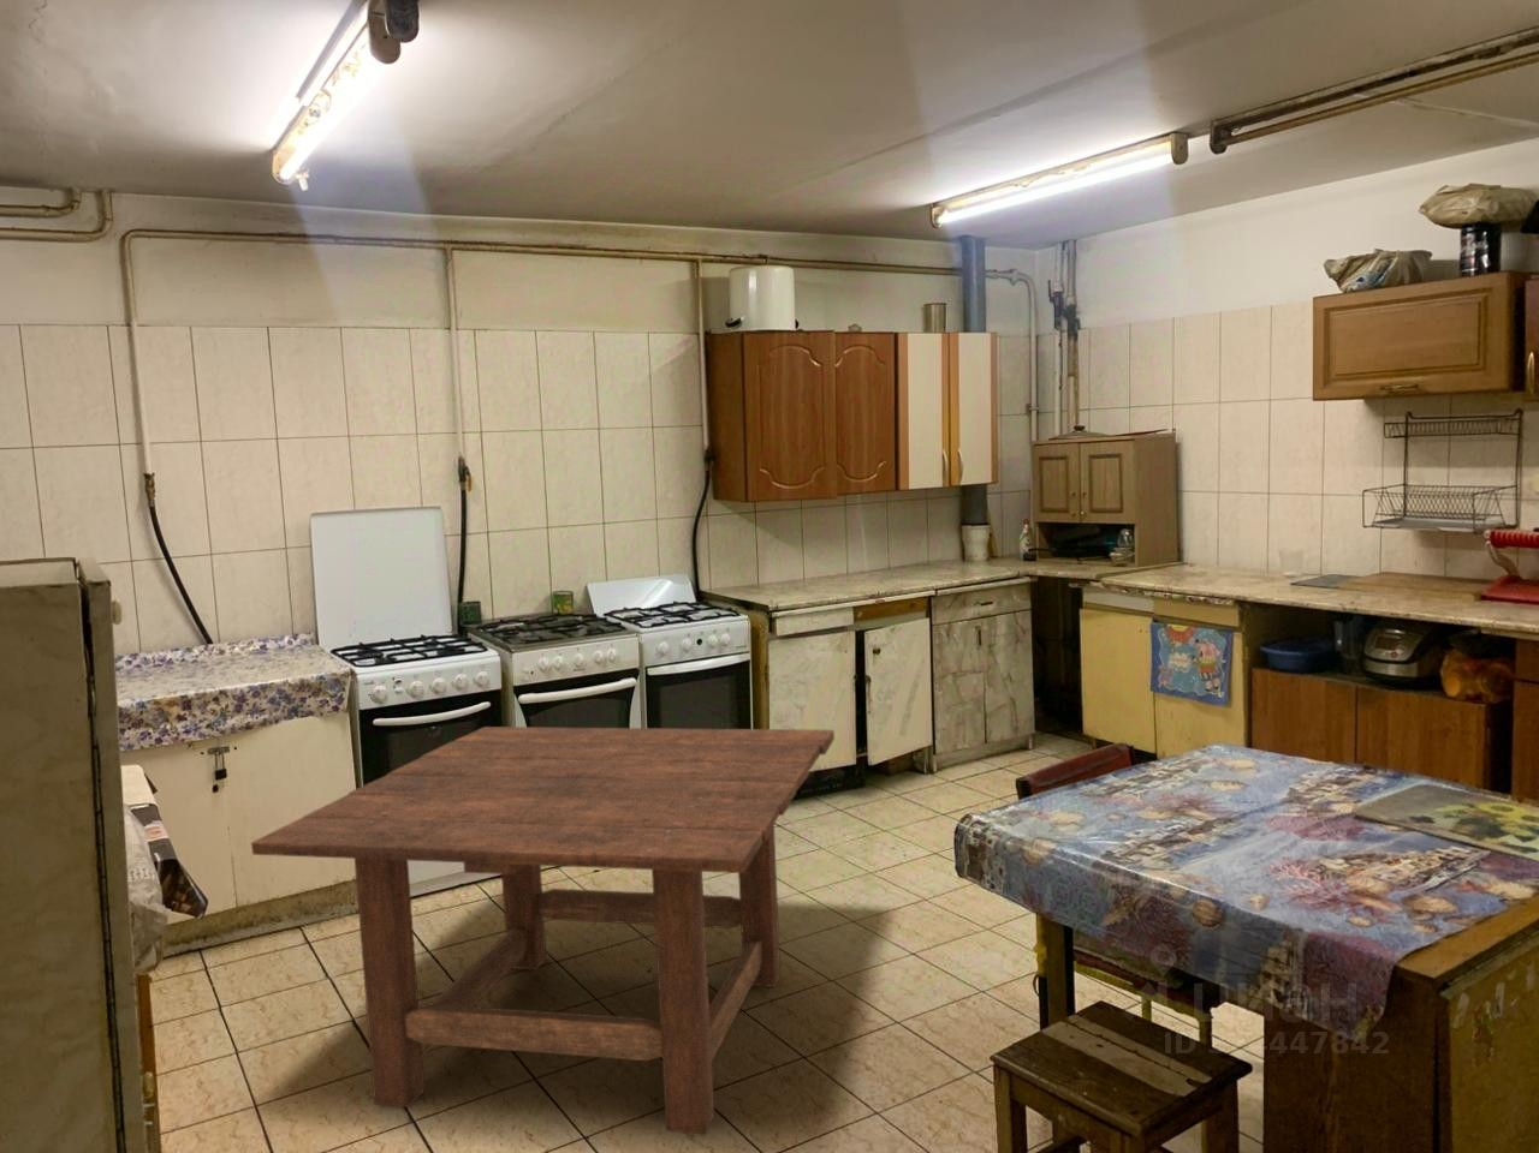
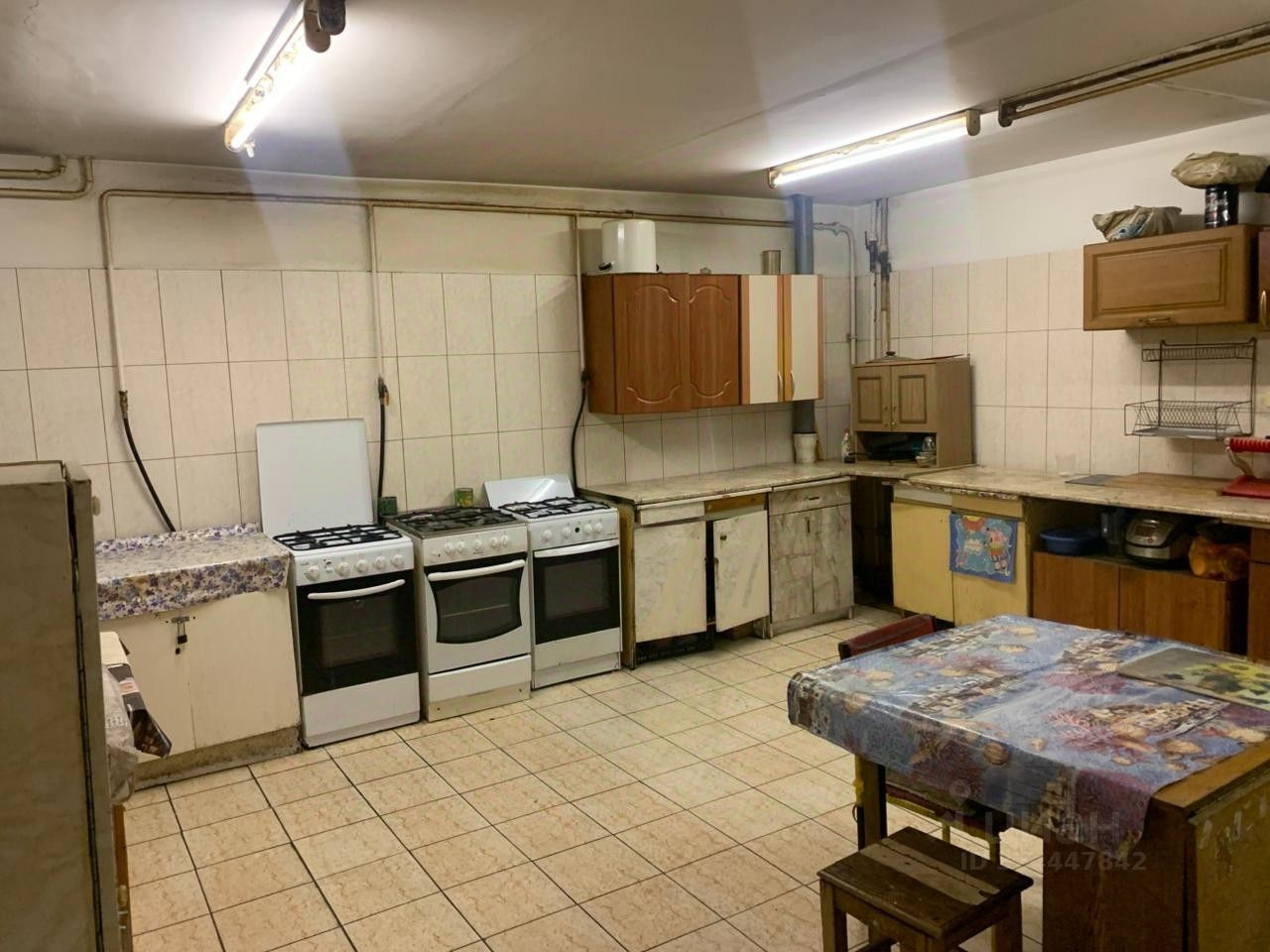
- dining table [250,725,836,1135]
